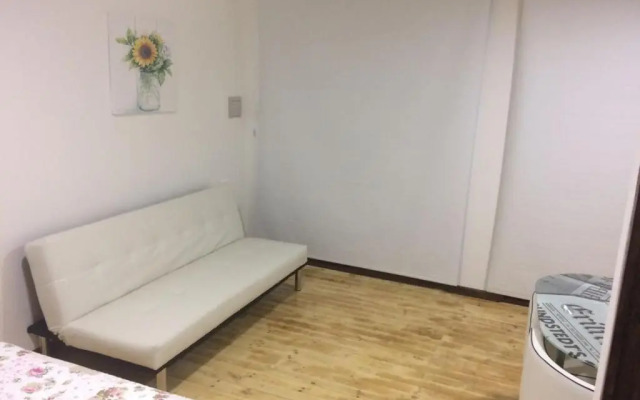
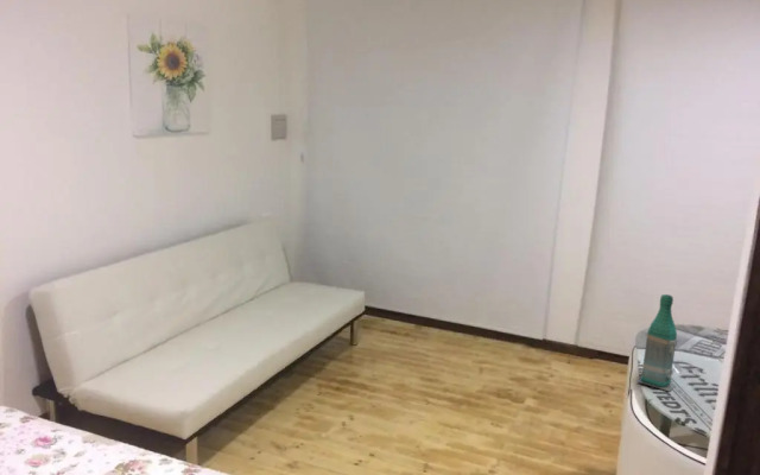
+ bottle [636,293,679,392]
